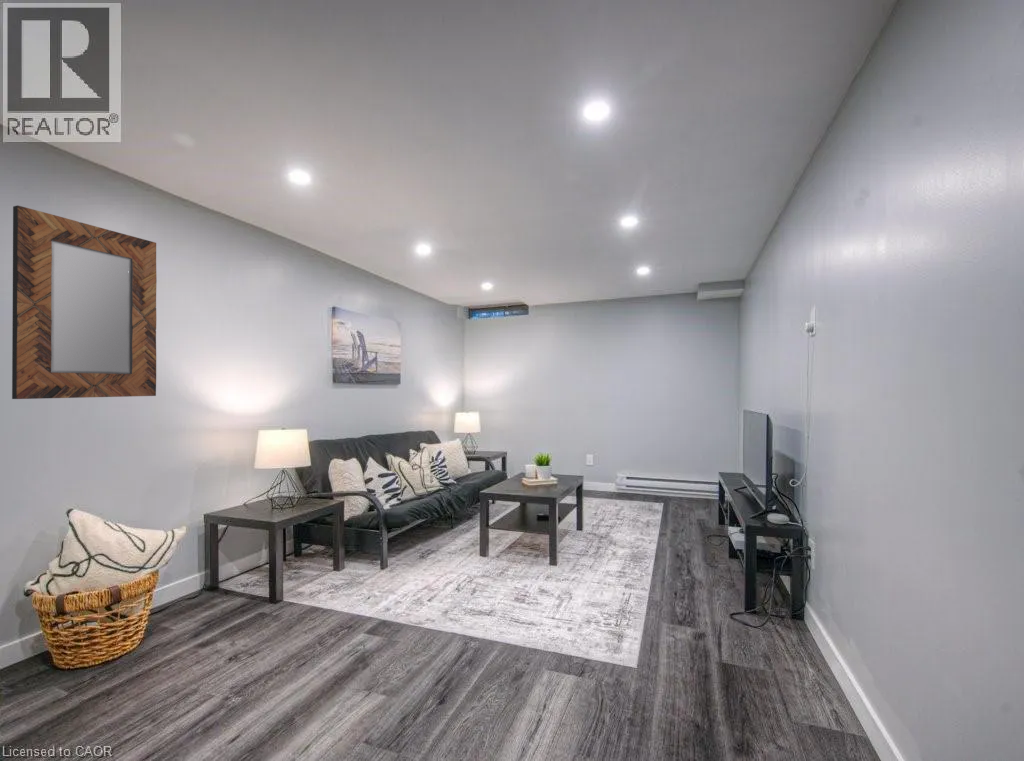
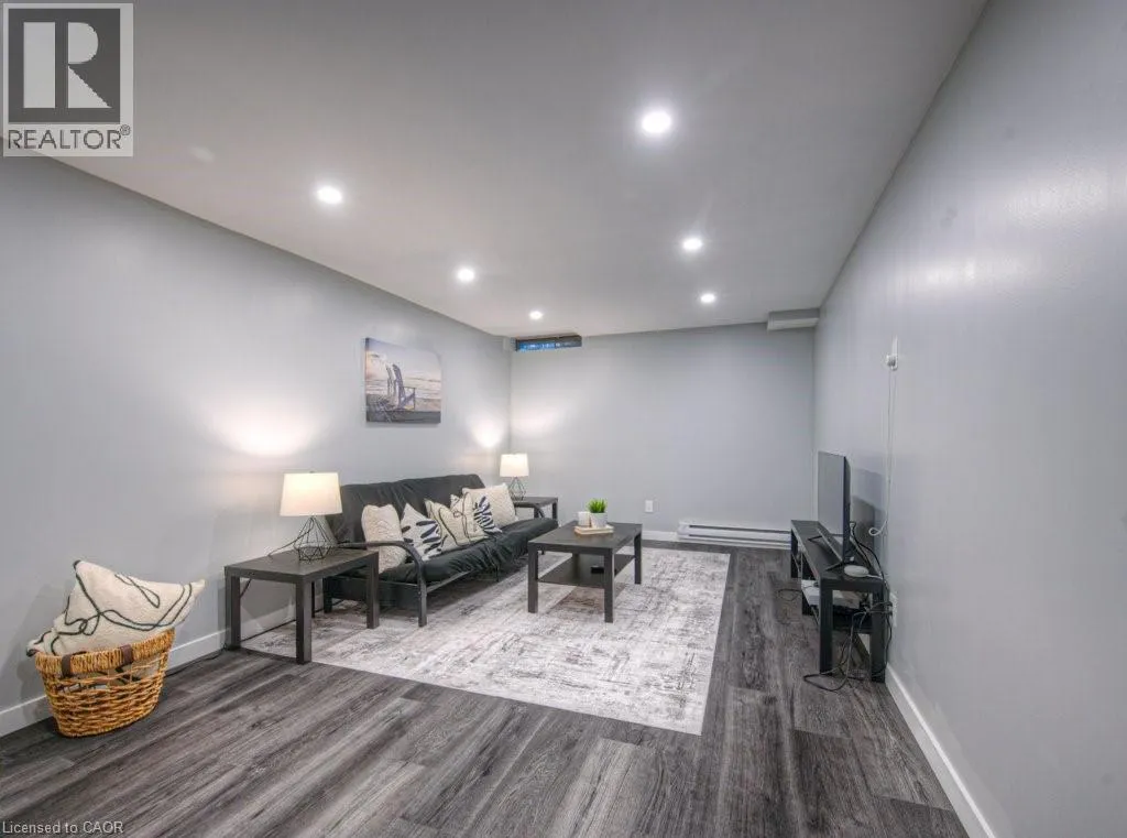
- home mirror [11,204,158,400]
